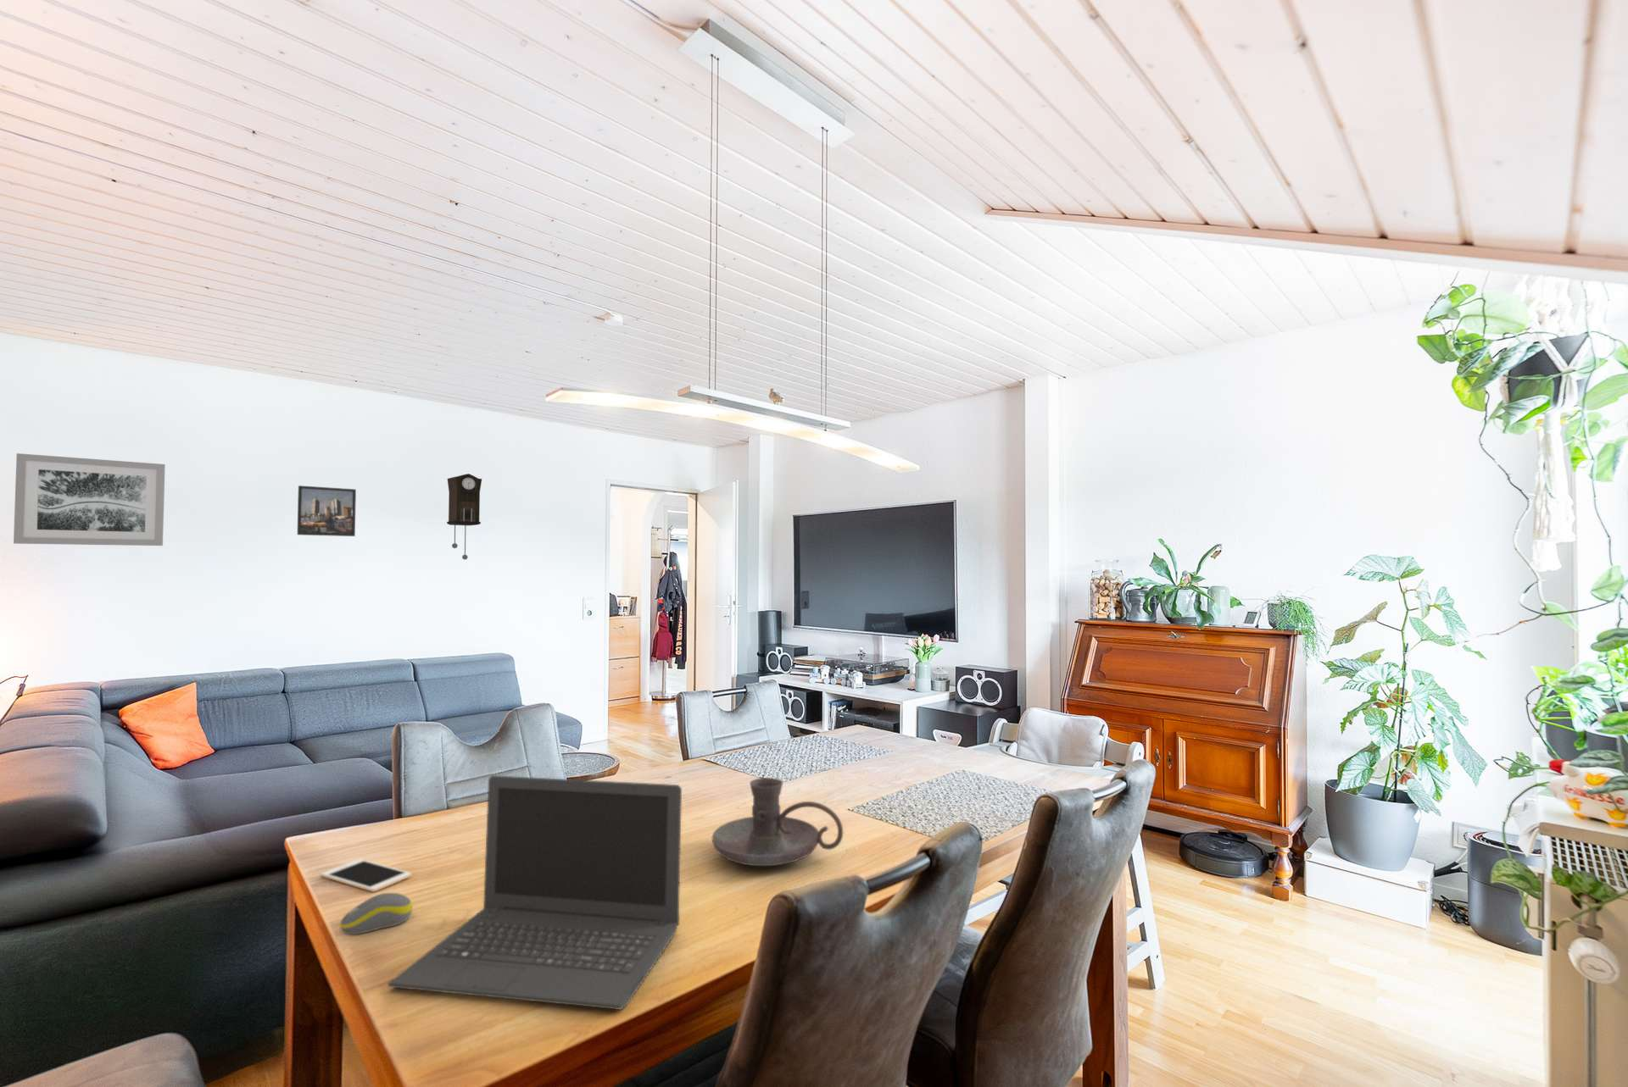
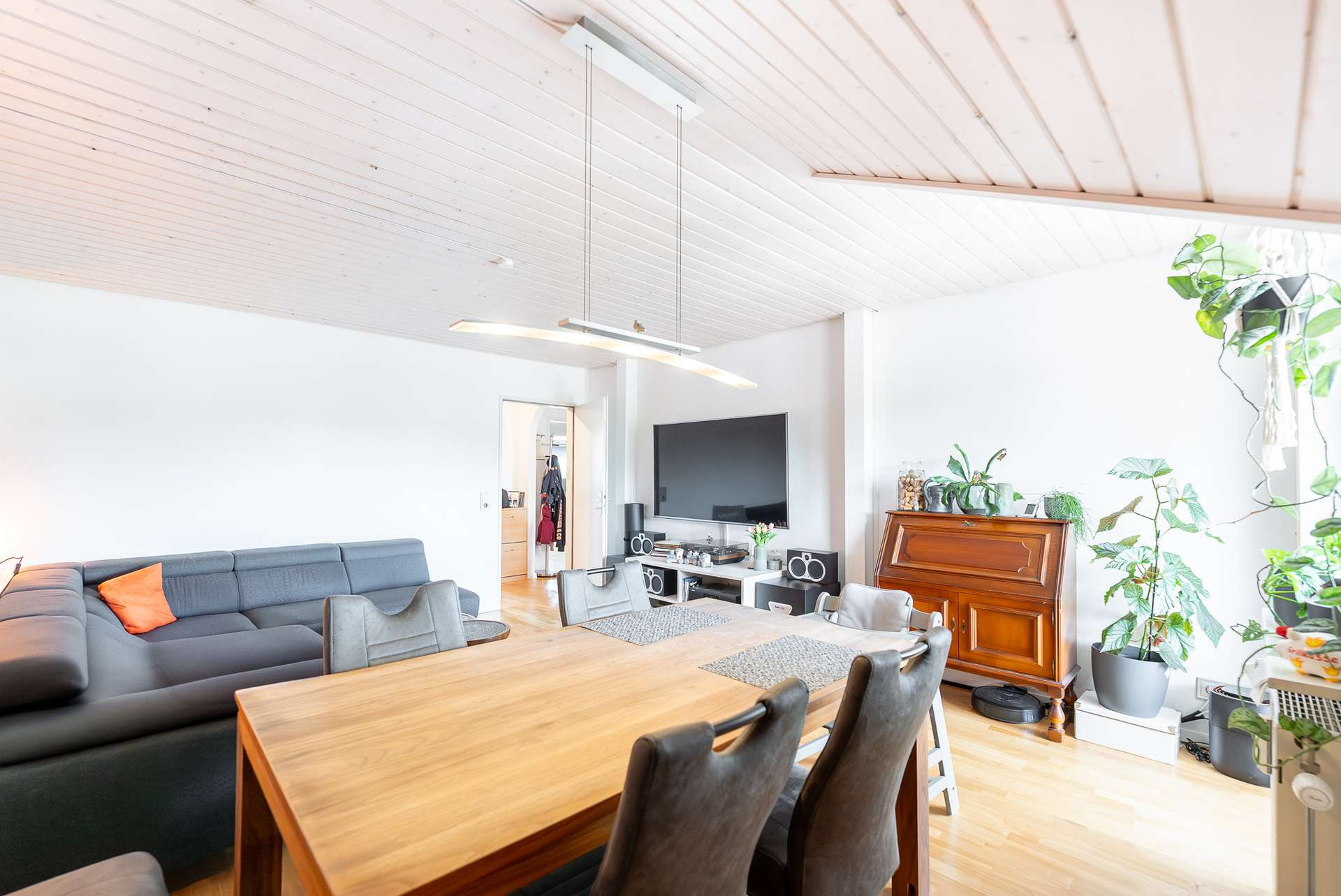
- candle holder [711,776,844,866]
- laptop computer [387,774,682,1011]
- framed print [296,484,357,537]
- wall art [12,453,166,546]
- computer mouse [339,892,413,935]
- cell phone [319,858,412,893]
- pendulum clock [446,473,482,560]
